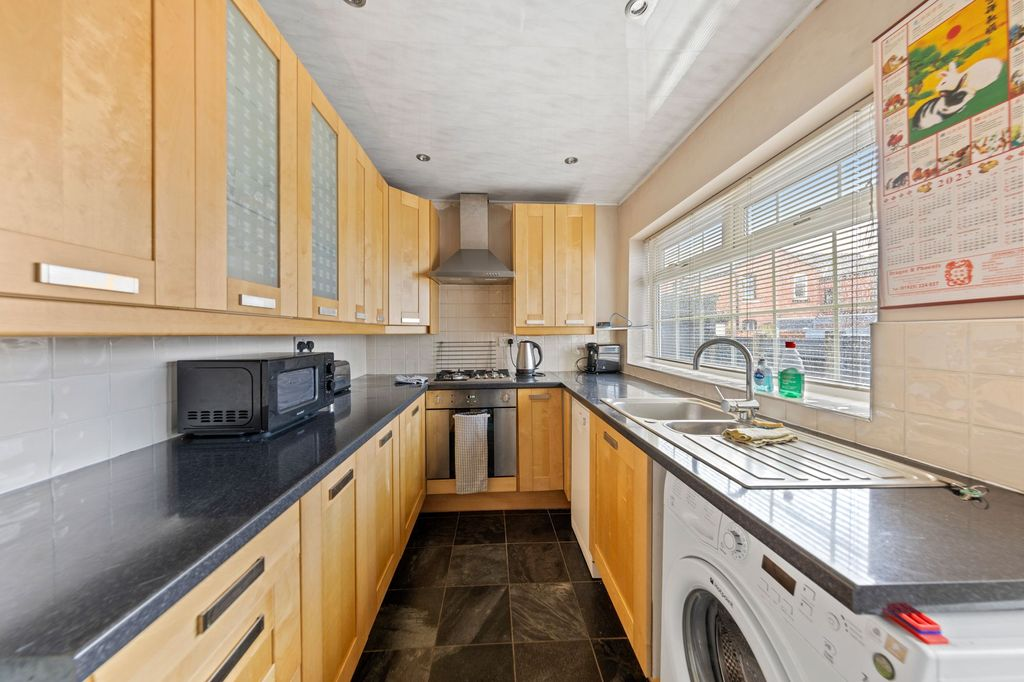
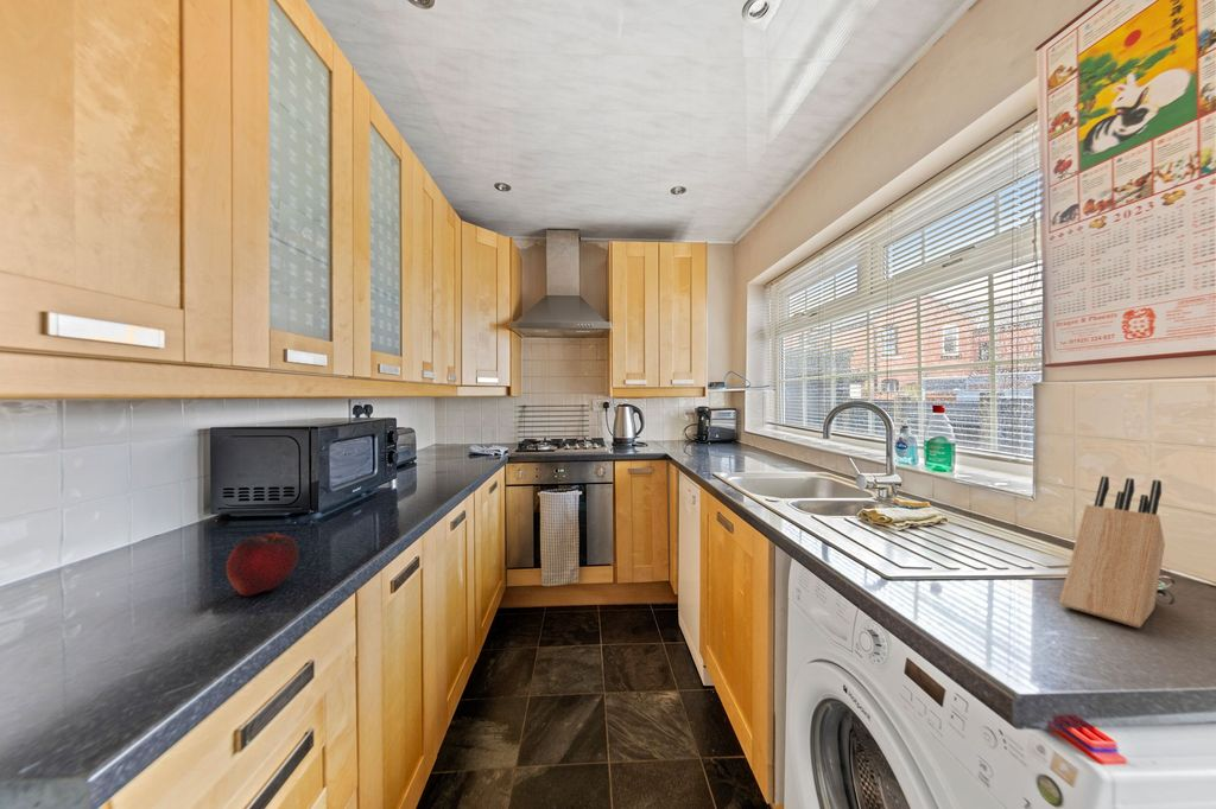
+ knife block [1058,474,1166,629]
+ fruit [224,531,300,597]
